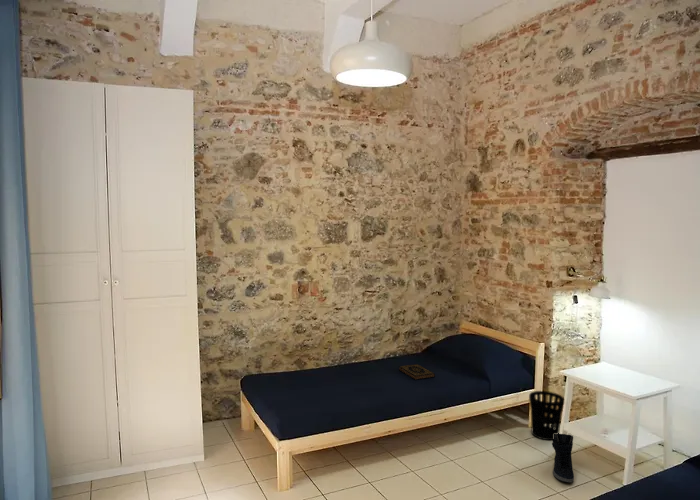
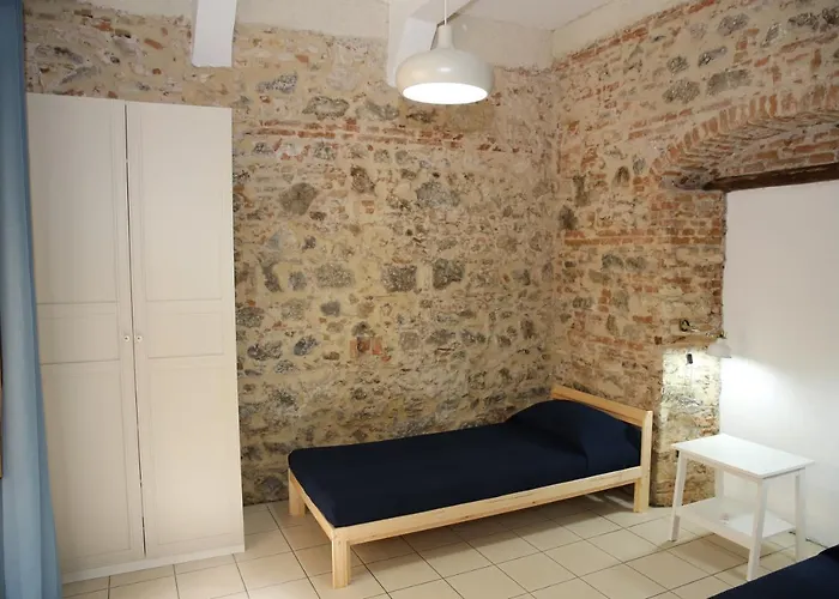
- sneaker [551,432,575,484]
- hardback book [398,363,436,381]
- wastebasket [528,390,565,441]
